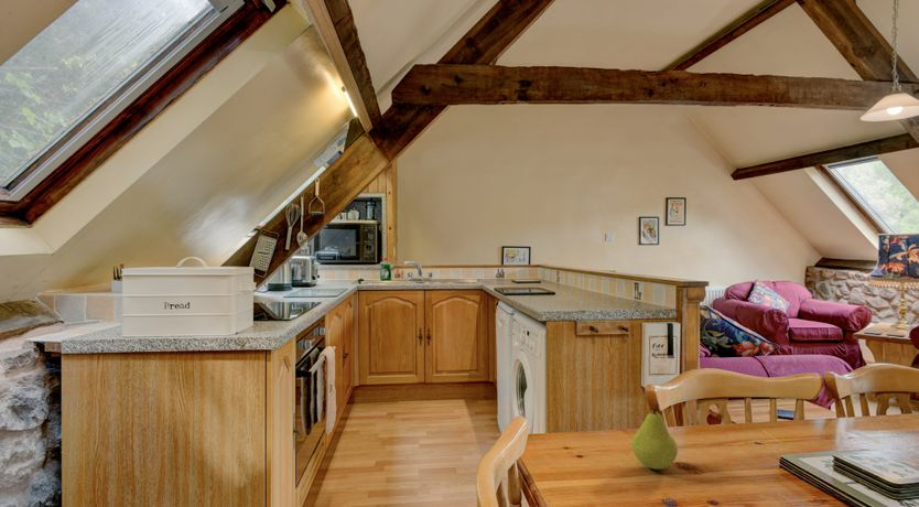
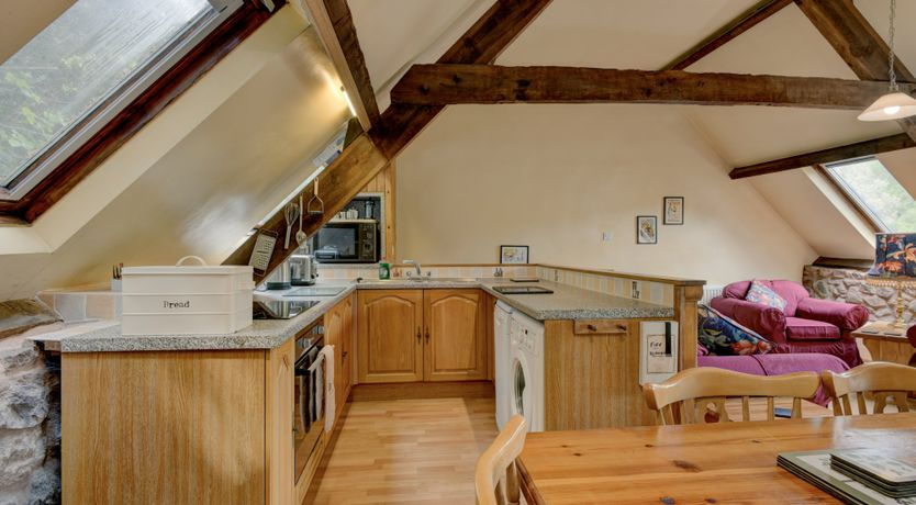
- fruit [630,403,679,471]
